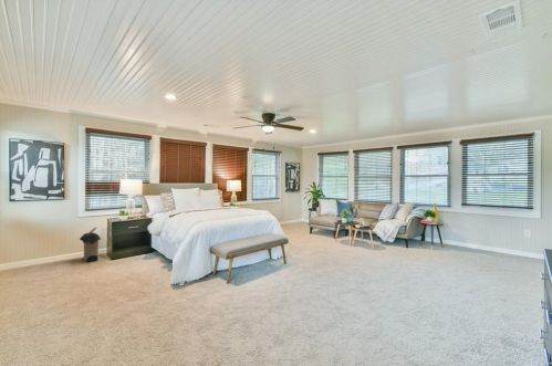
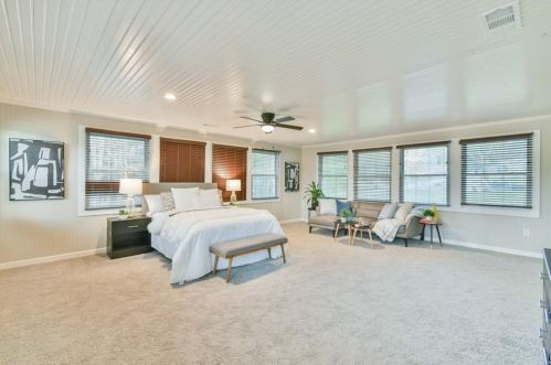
- laundry hamper [79,227,102,263]
